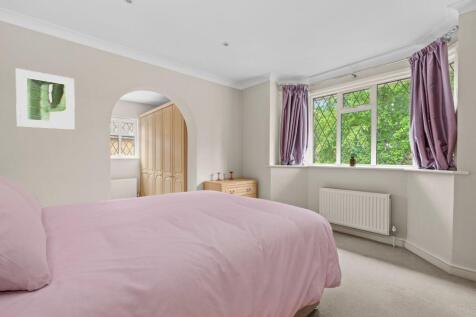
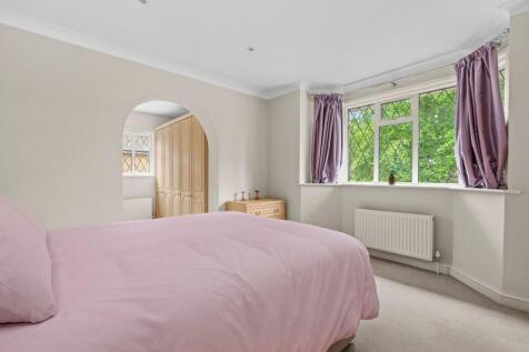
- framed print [15,67,76,131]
